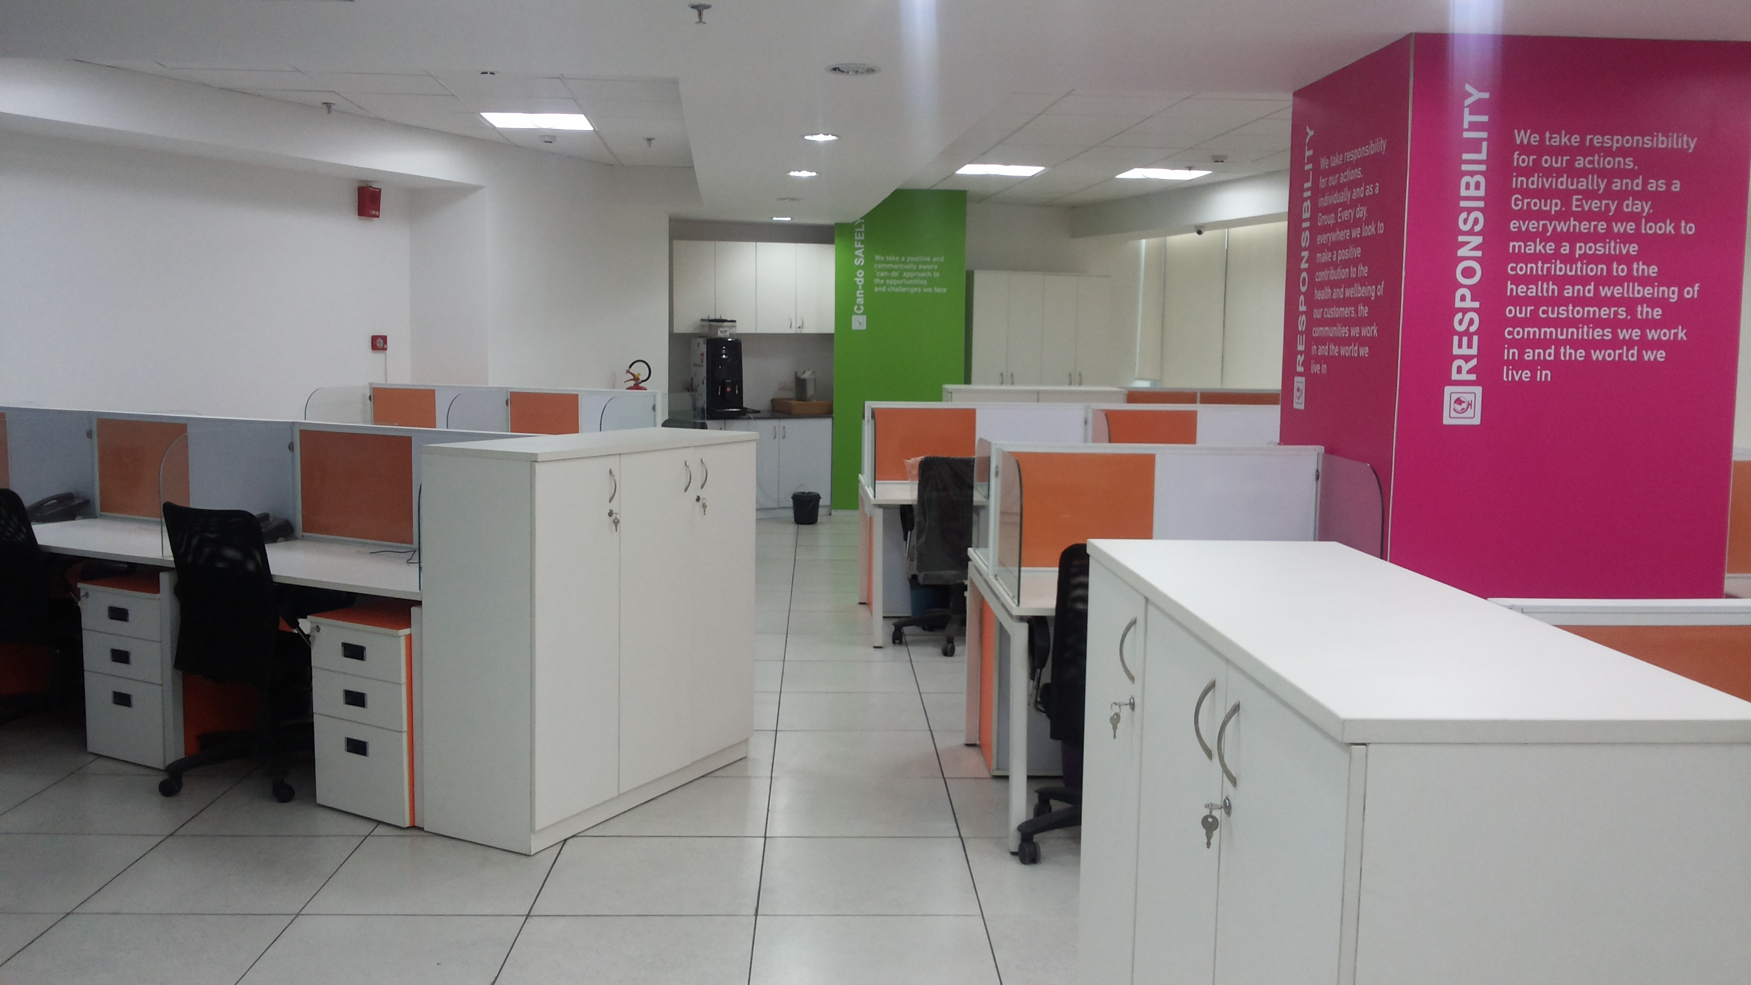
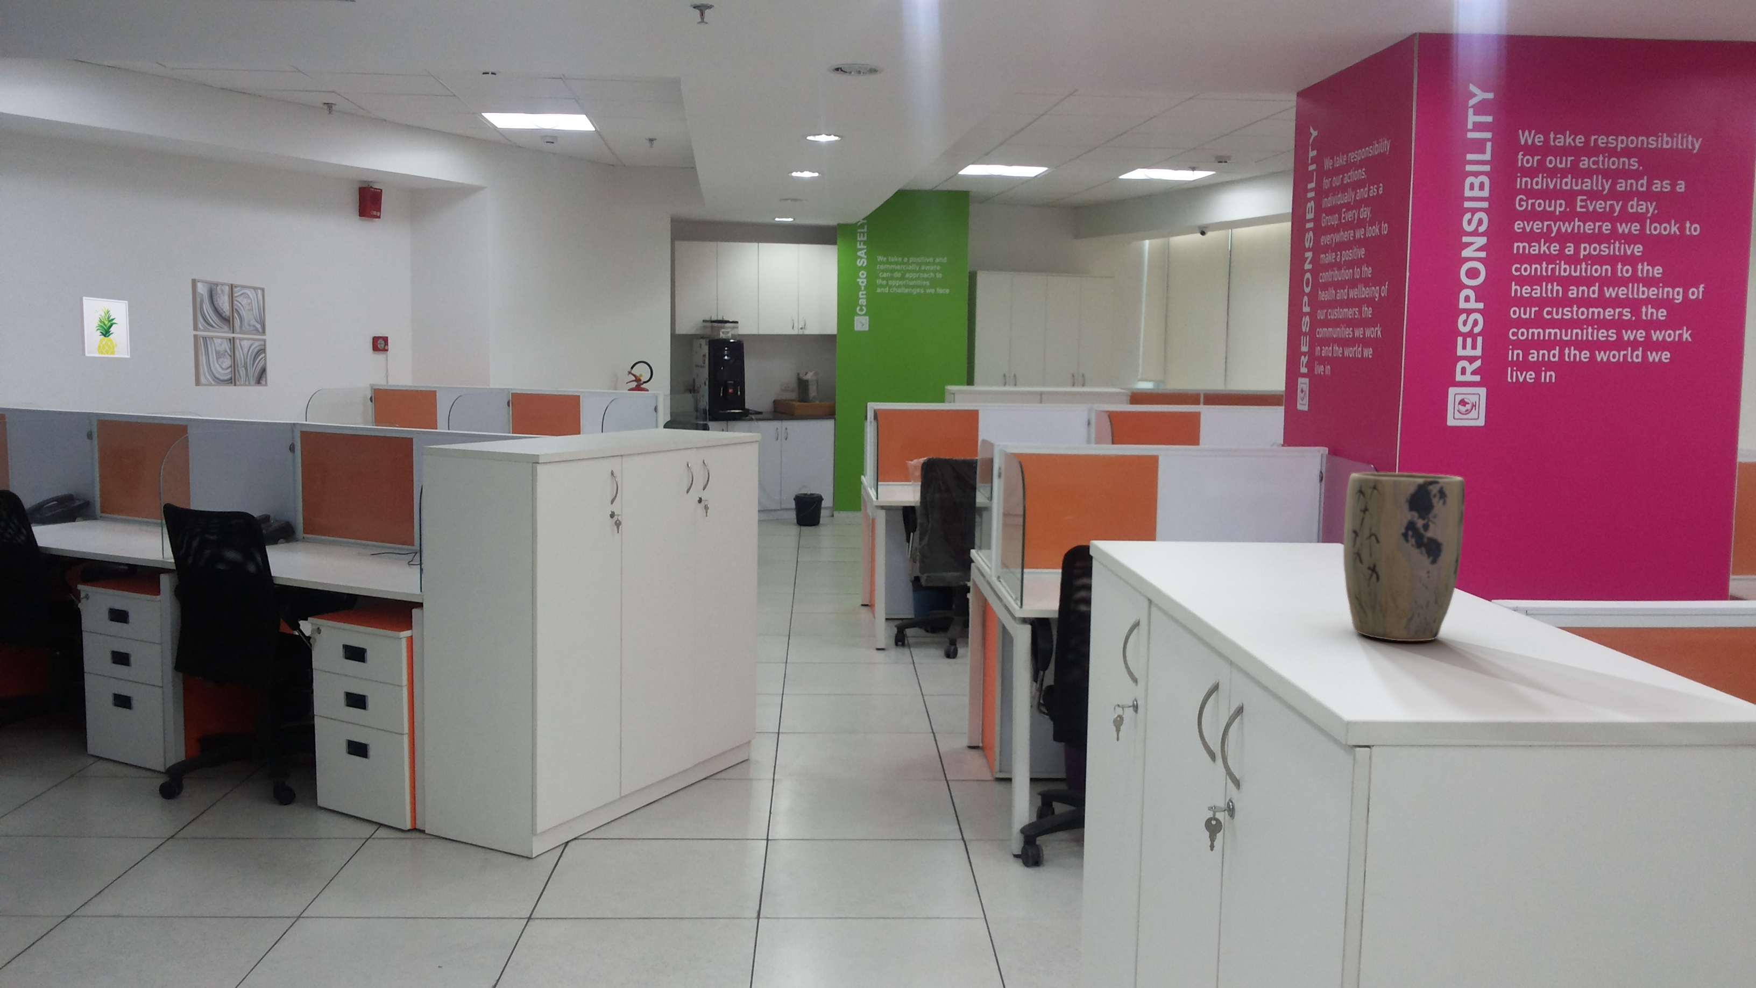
+ wall art [191,279,268,387]
+ wall art [80,296,130,358]
+ plant pot [1342,472,1465,642]
